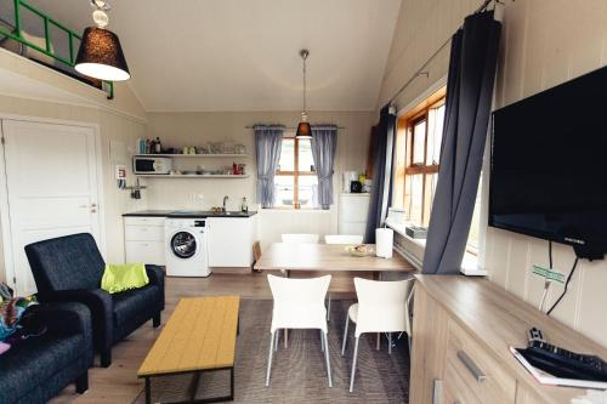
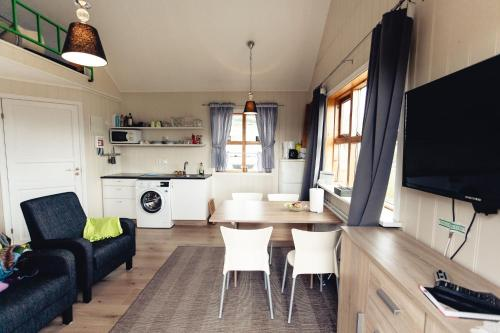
- coffee table [136,295,240,404]
